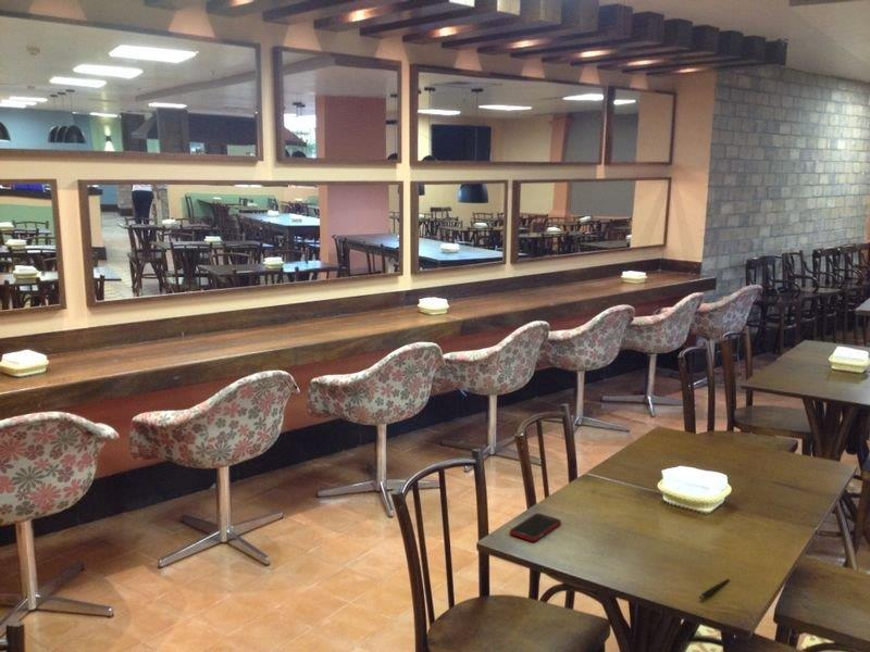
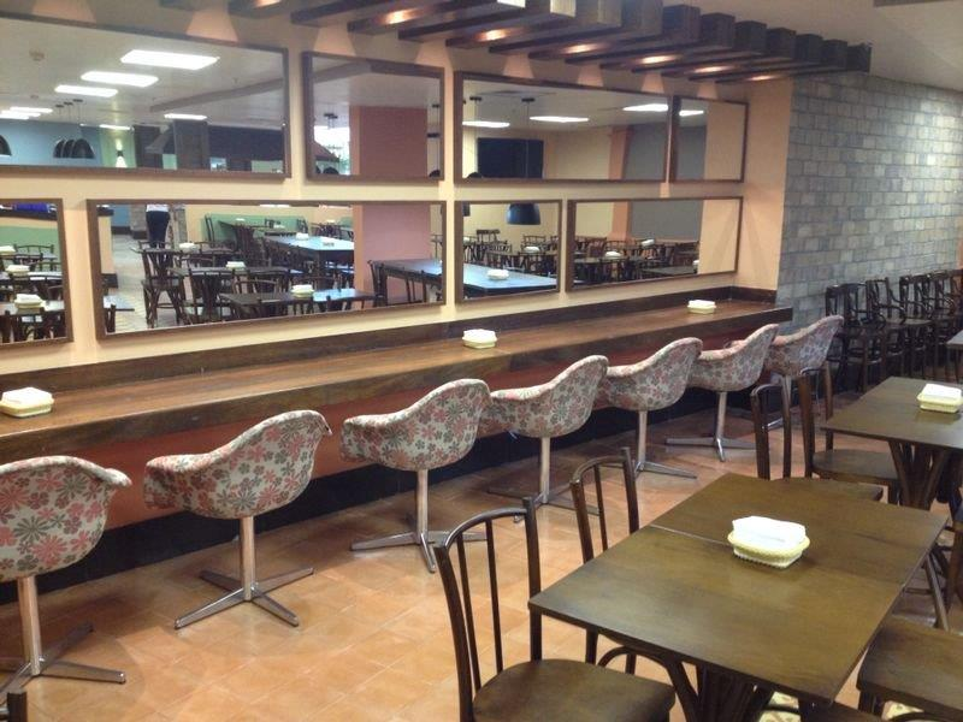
- cell phone [509,512,562,542]
- pen [698,577,731,600]
